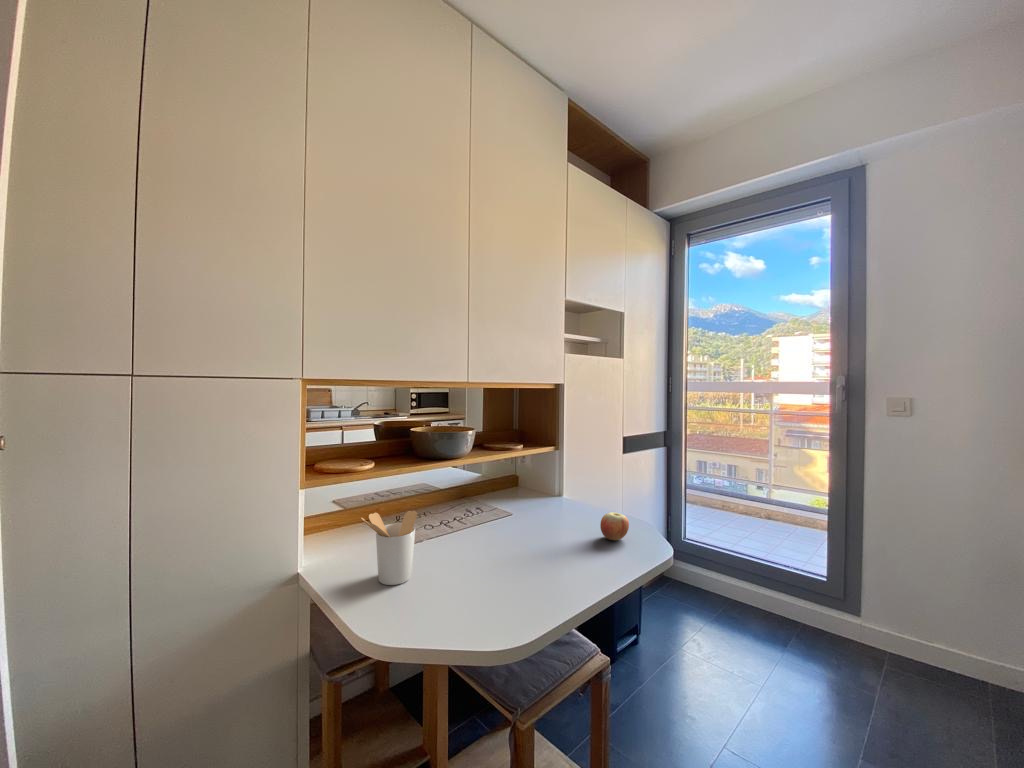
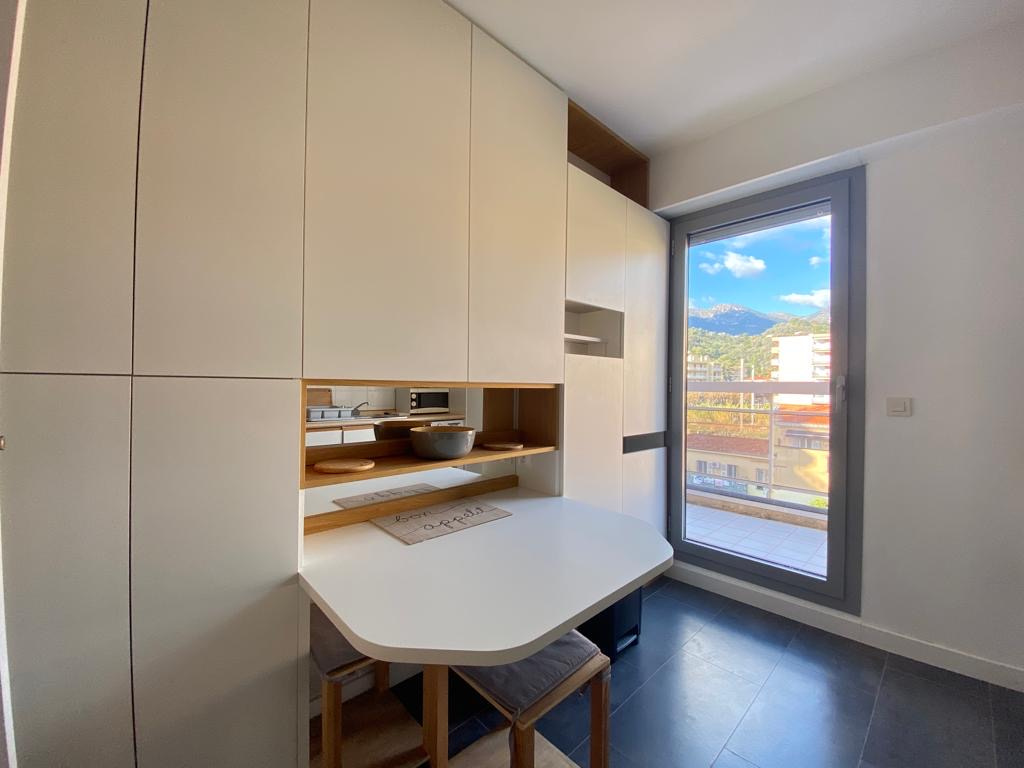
- utensil holder [360,510,418,586]
- apple [599,511,630,541]
